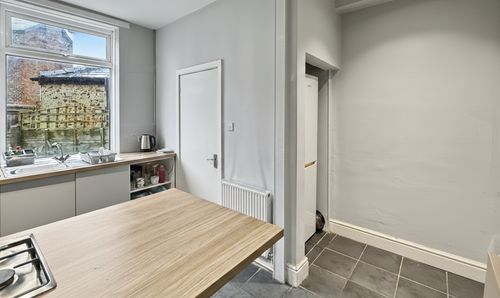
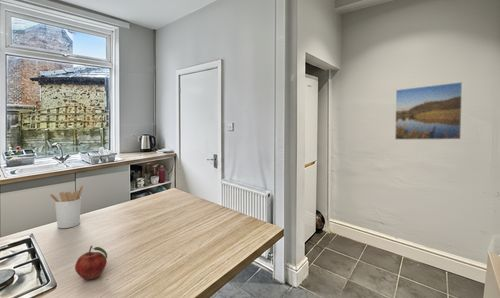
+ utensil holder [48,184,84,229]
+ fruit [74,245,108,281]
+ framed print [394,81,463,141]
